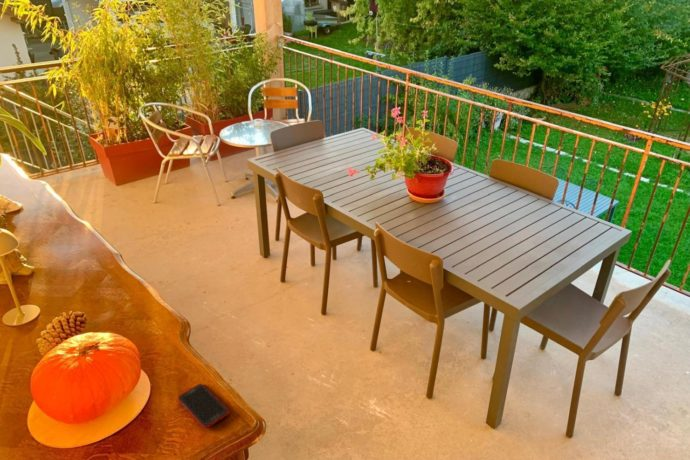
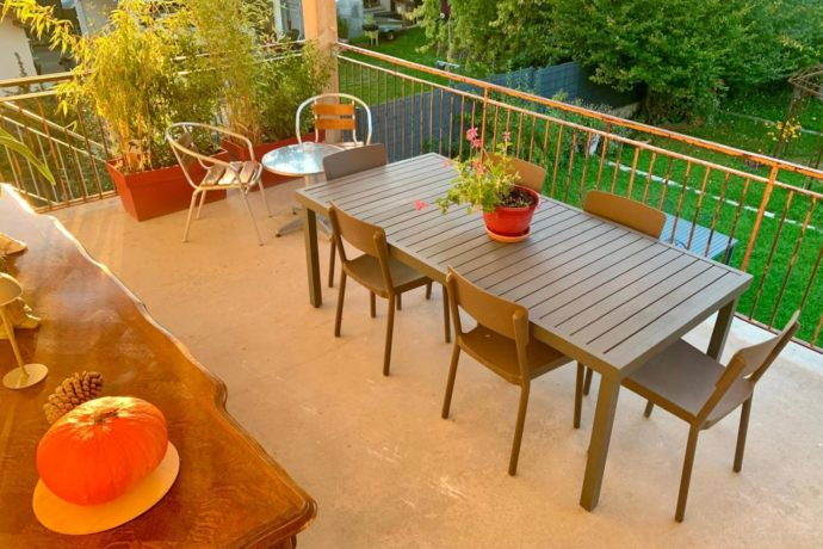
- cell phone [177,383,230,430]
